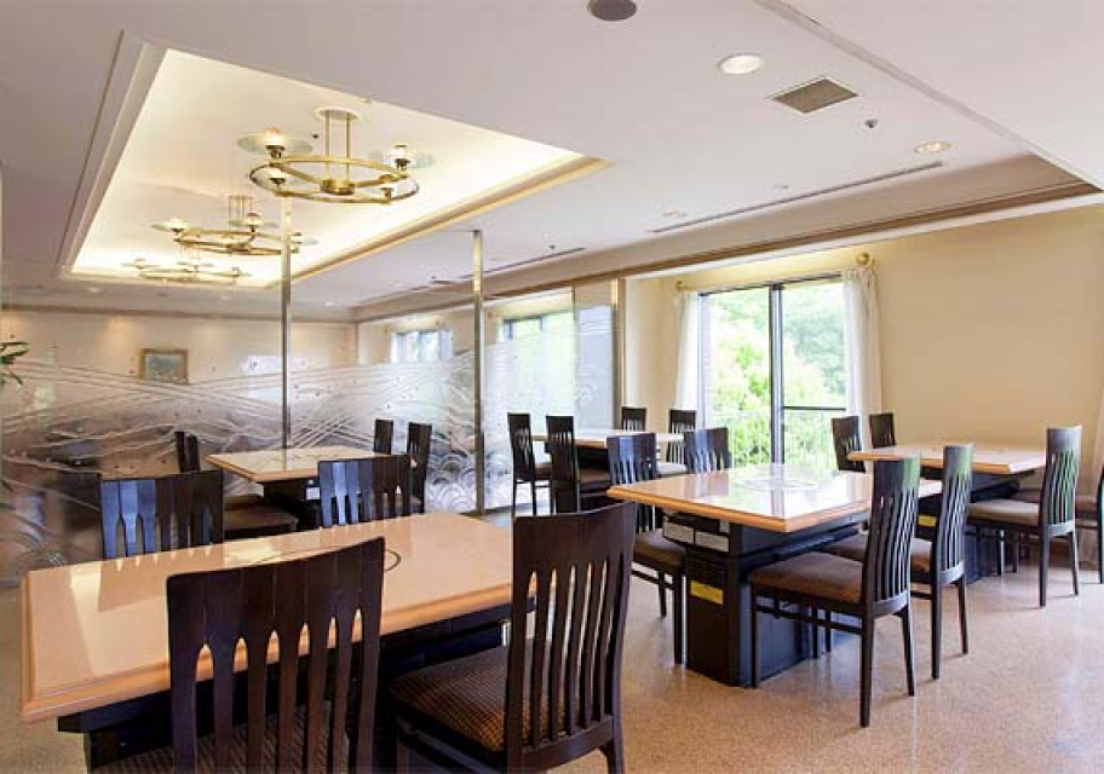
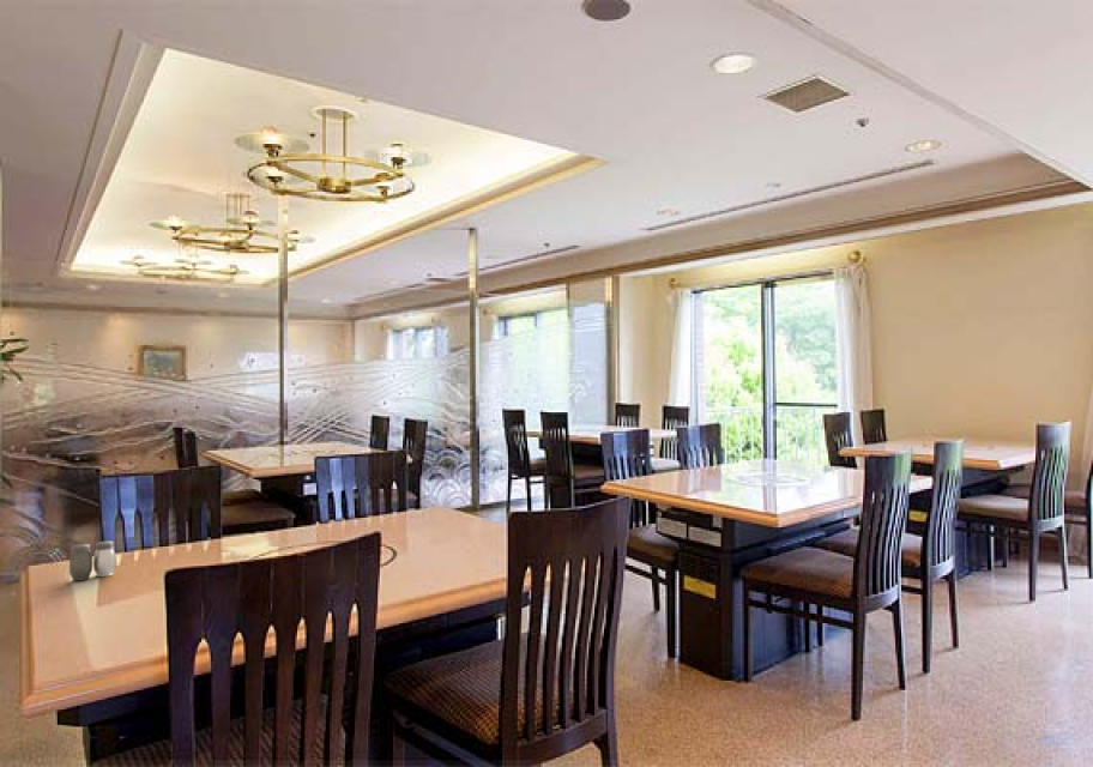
+ salt and pepper shaker [68,540,117,581]
